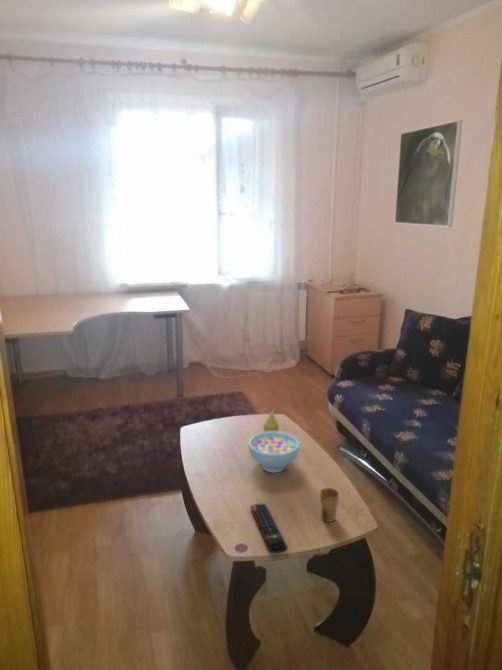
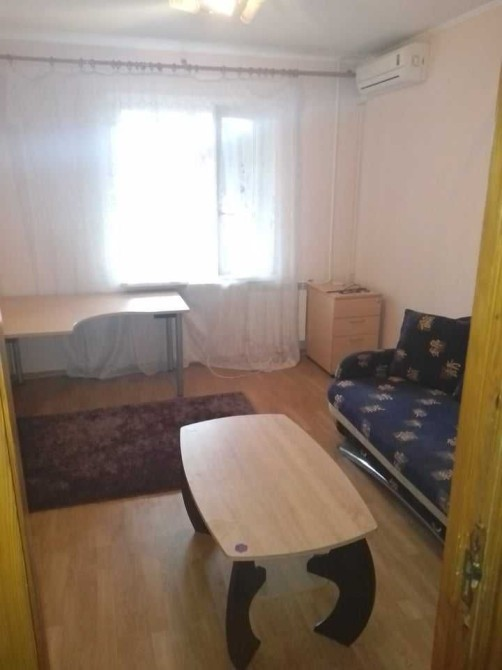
- cup [319,487,340,523]
- fruit [262,405,280,432]
- remote control [249,503,288,554]
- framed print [394,119,463,228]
- bowl [247,431,301,473]
